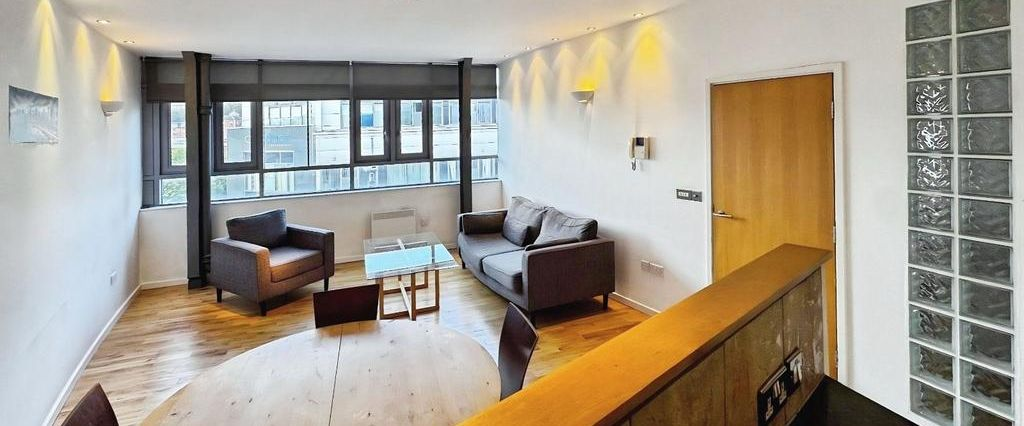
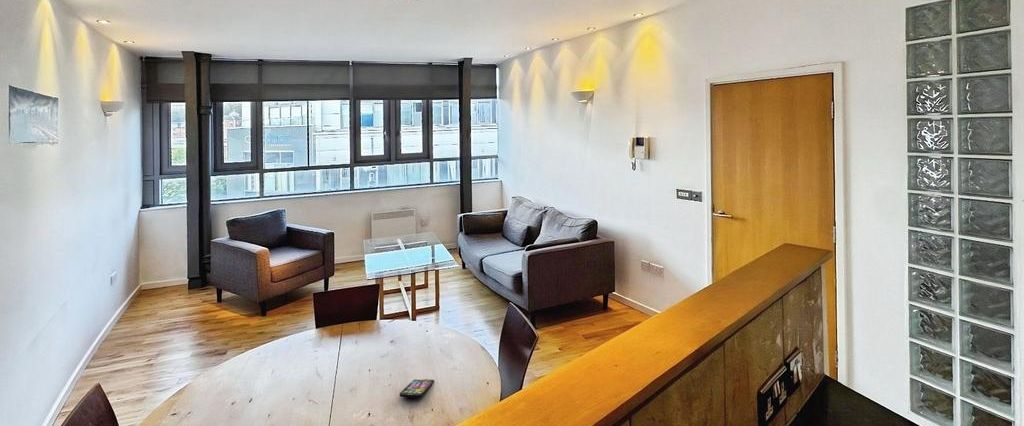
+ smartphone [399,378,435,399]
